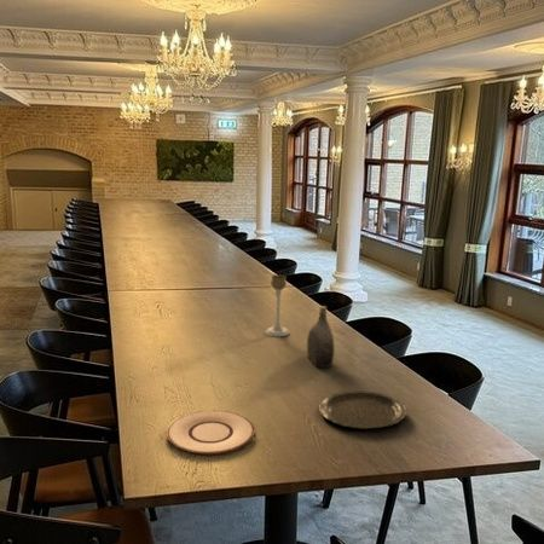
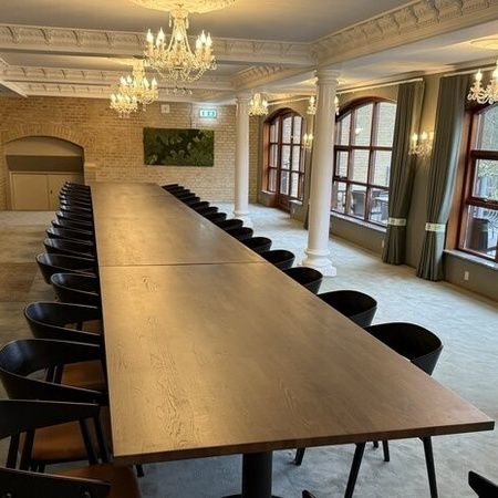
- water jug [306,305,336,369]
- plate [166,409,256,456]
- plate [318,389,407,430]
- candle holder [265,273,290,337]
